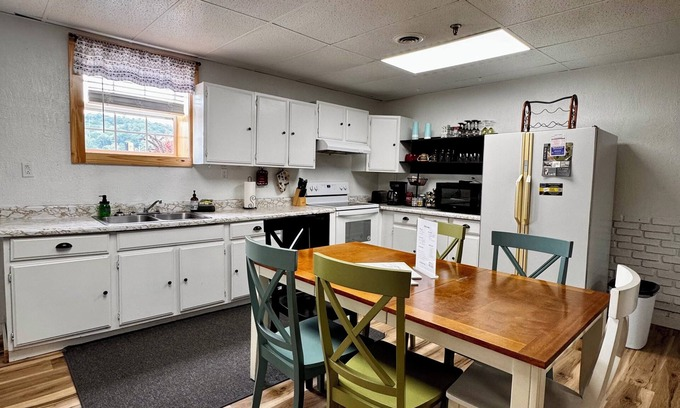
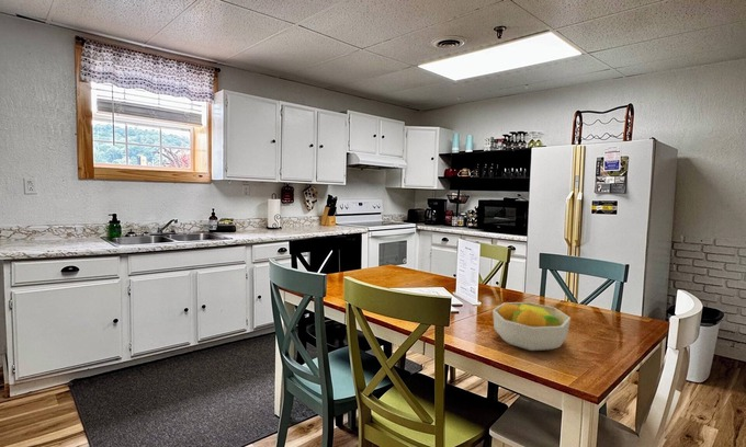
+ fruit bowl [491,301,572,352]
